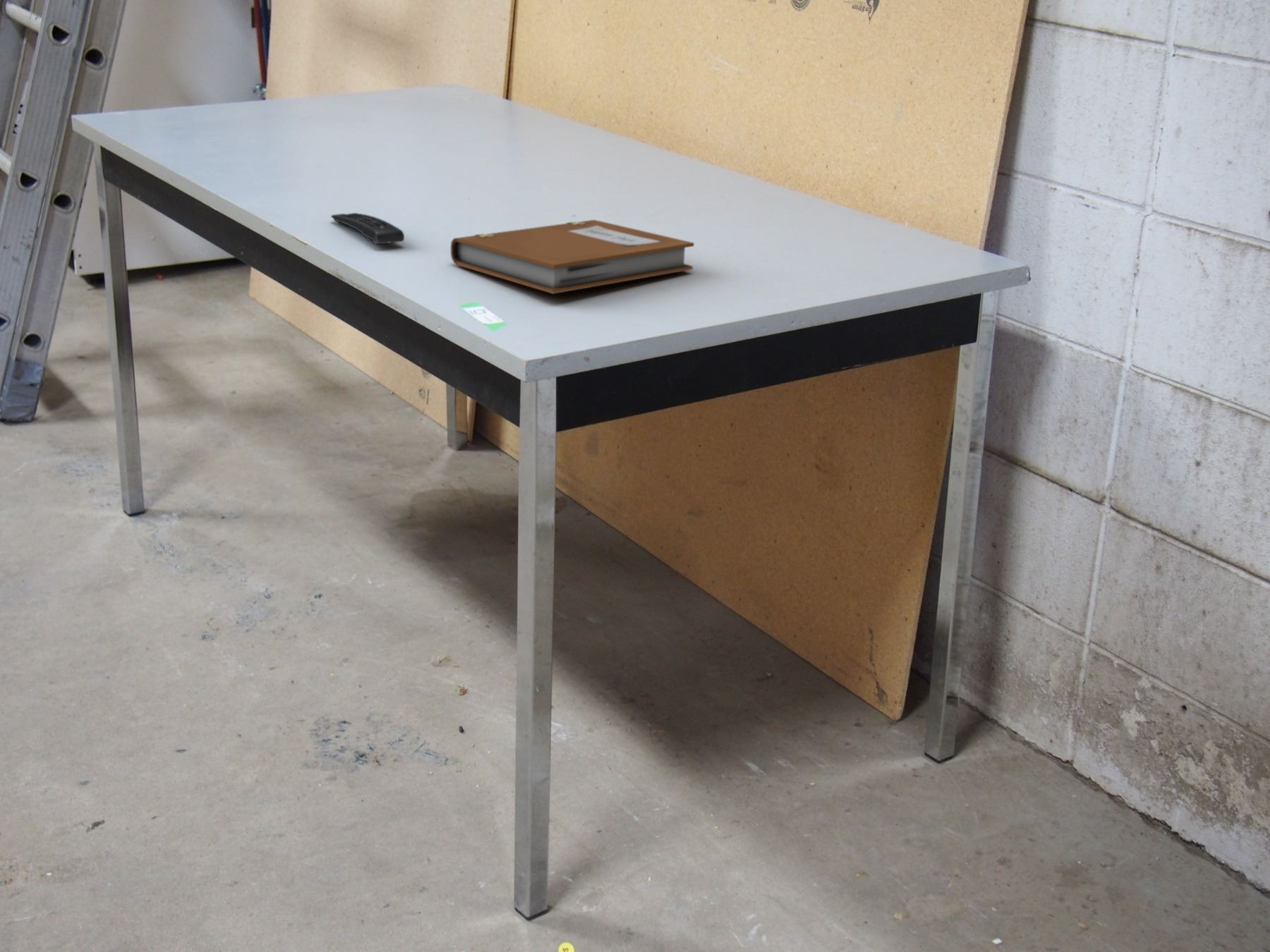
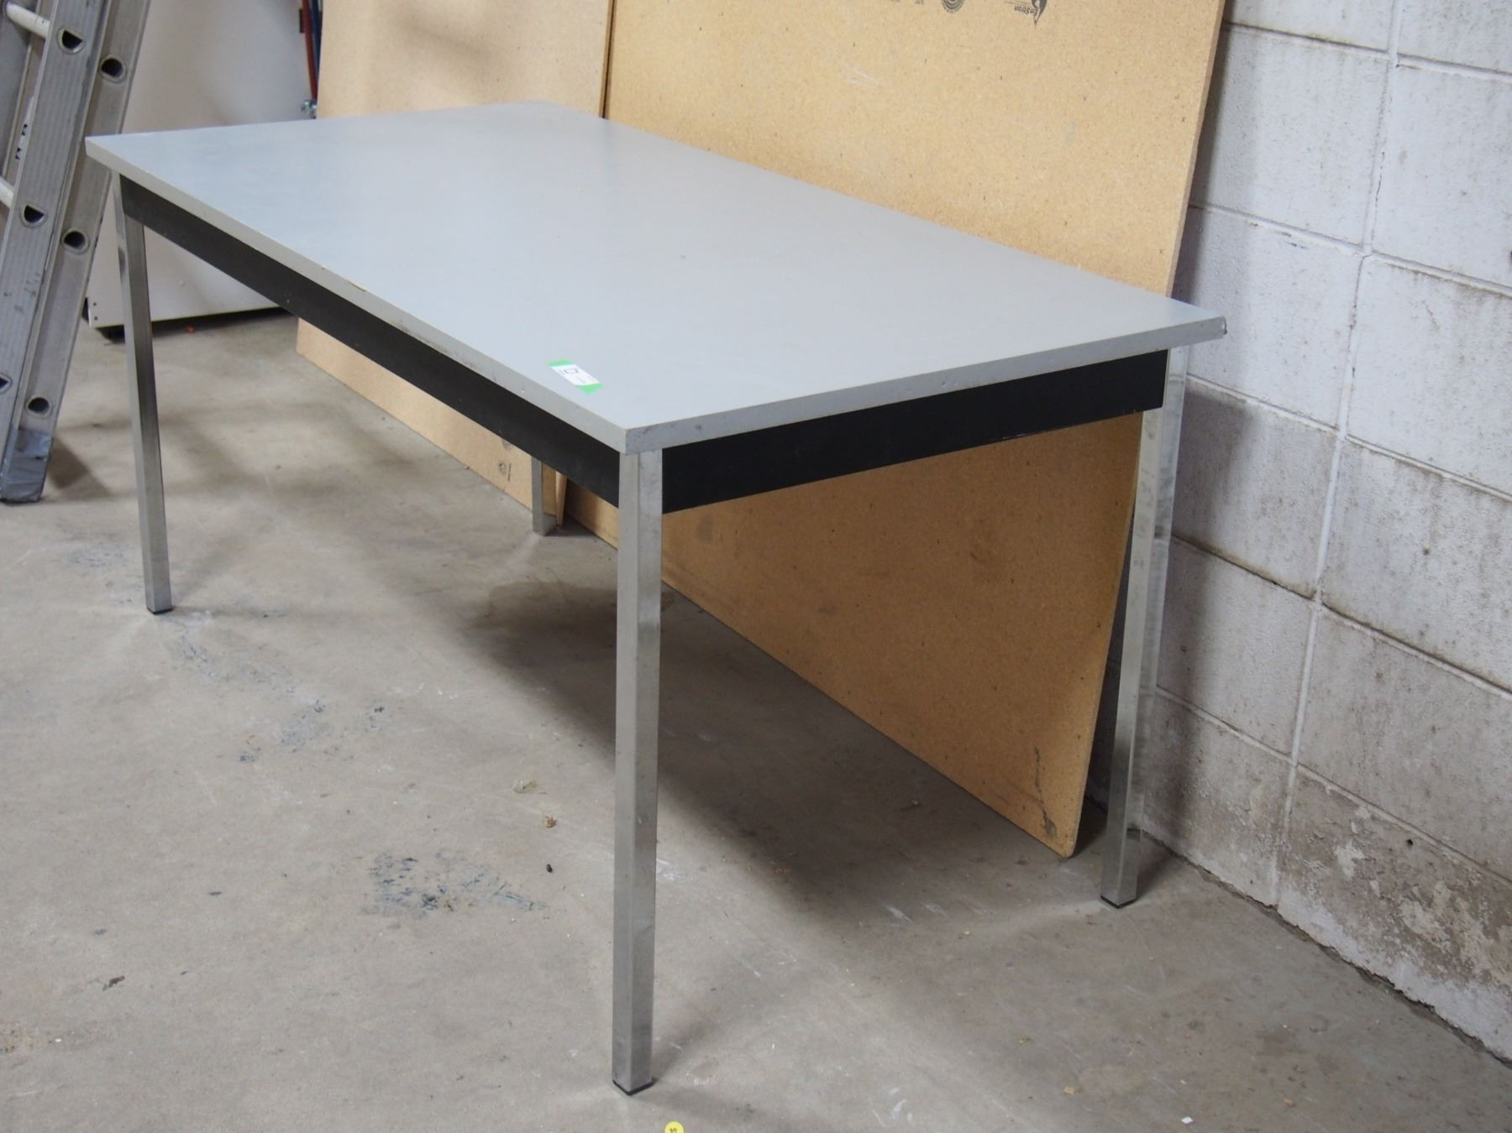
- notebook [450,219,695,295]
- remote control [330,212,405,245]
